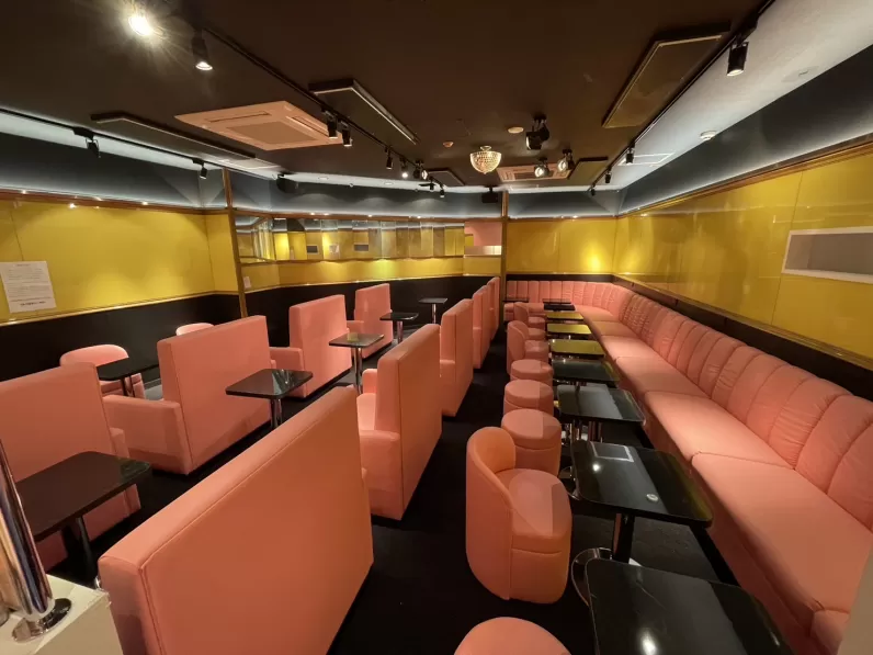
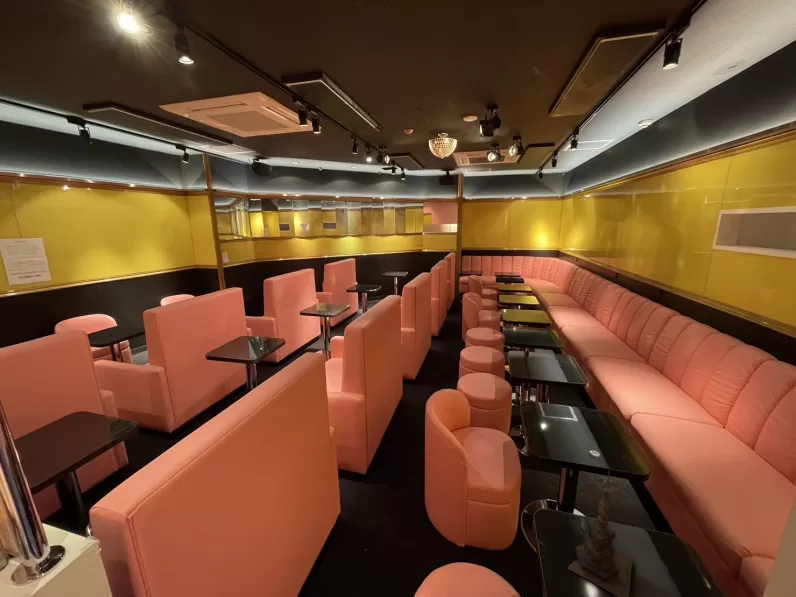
+ candle holder [567,469,633,597]
